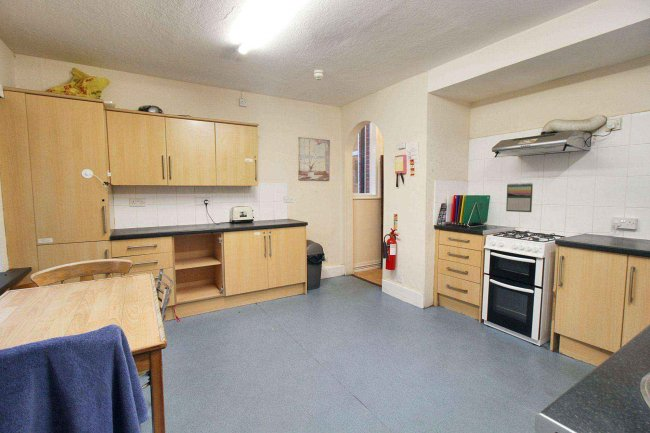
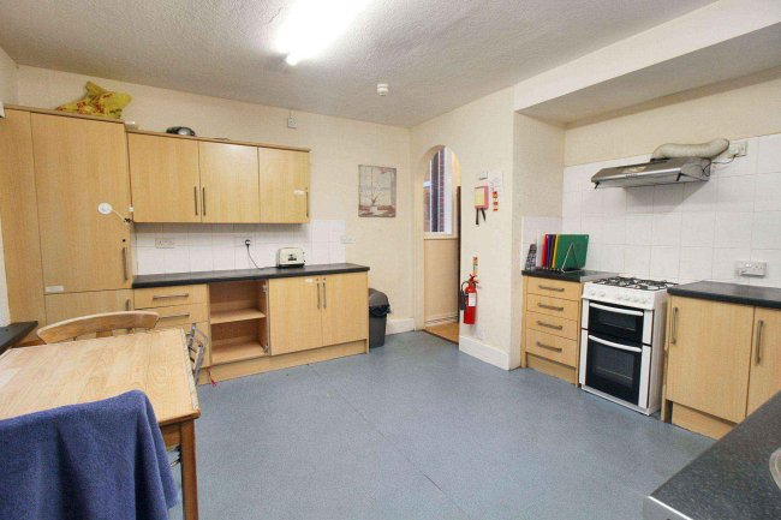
- calendar [505,182,534,213]
